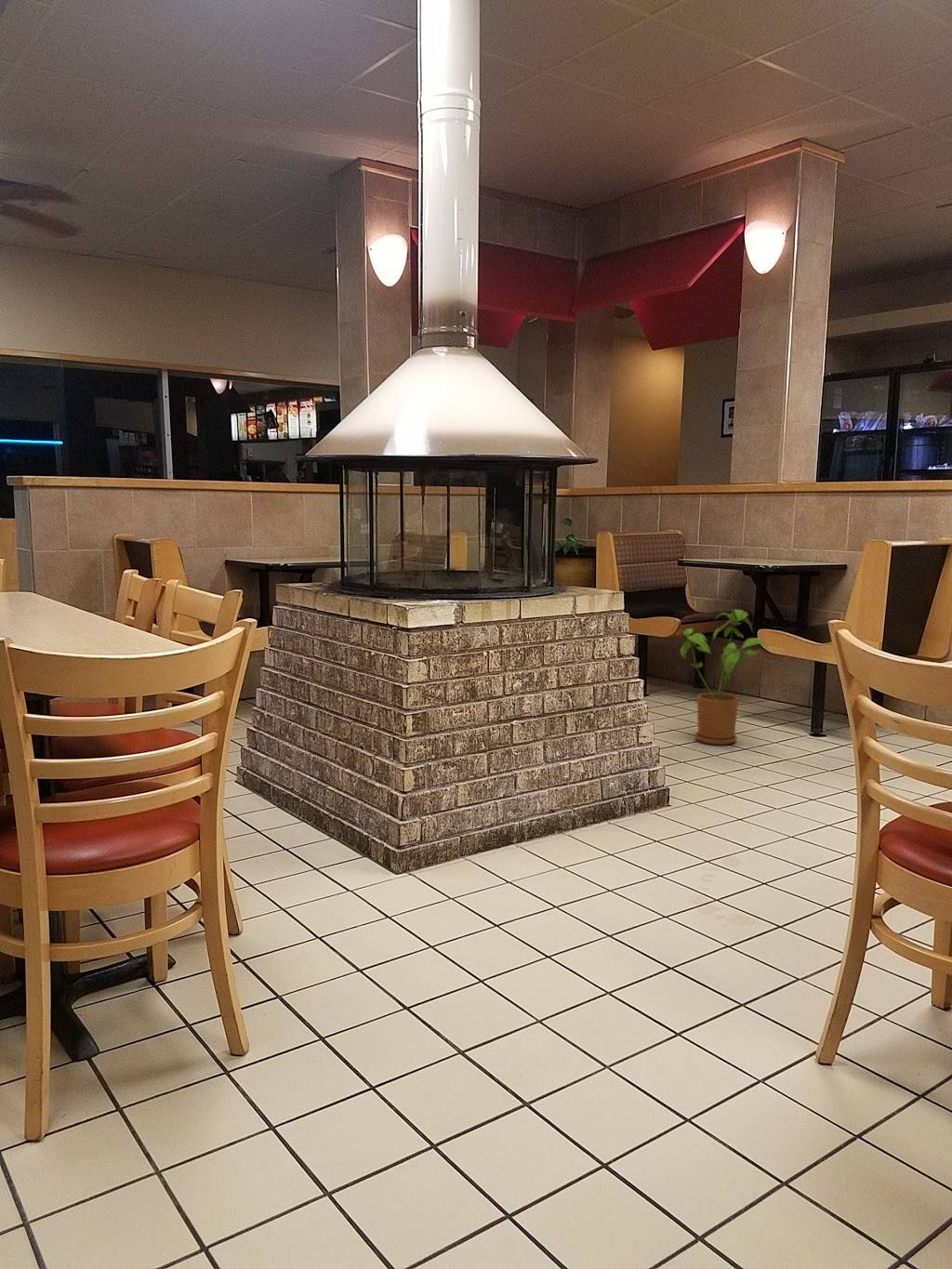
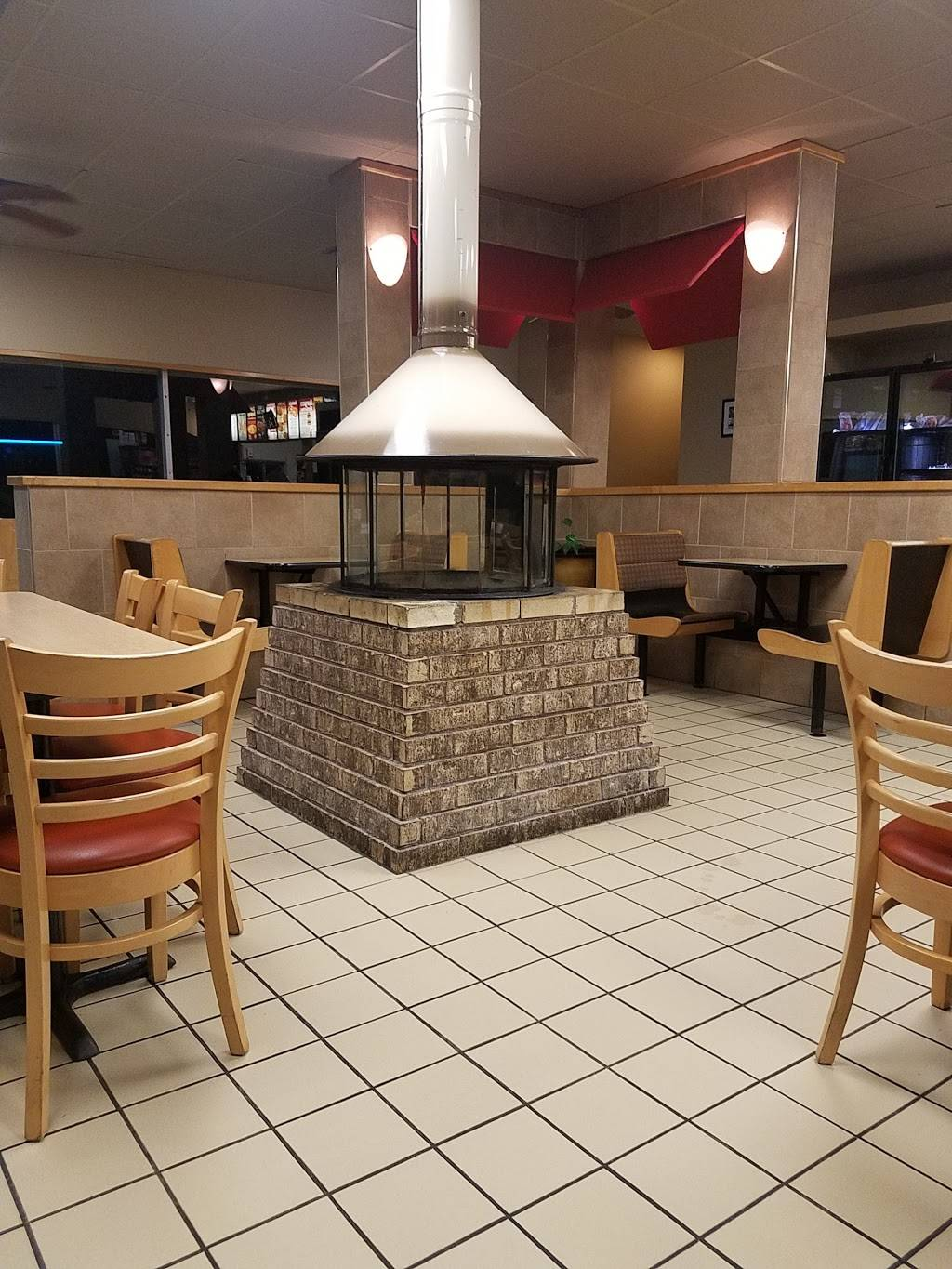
- house plant [680,608,770,746]
